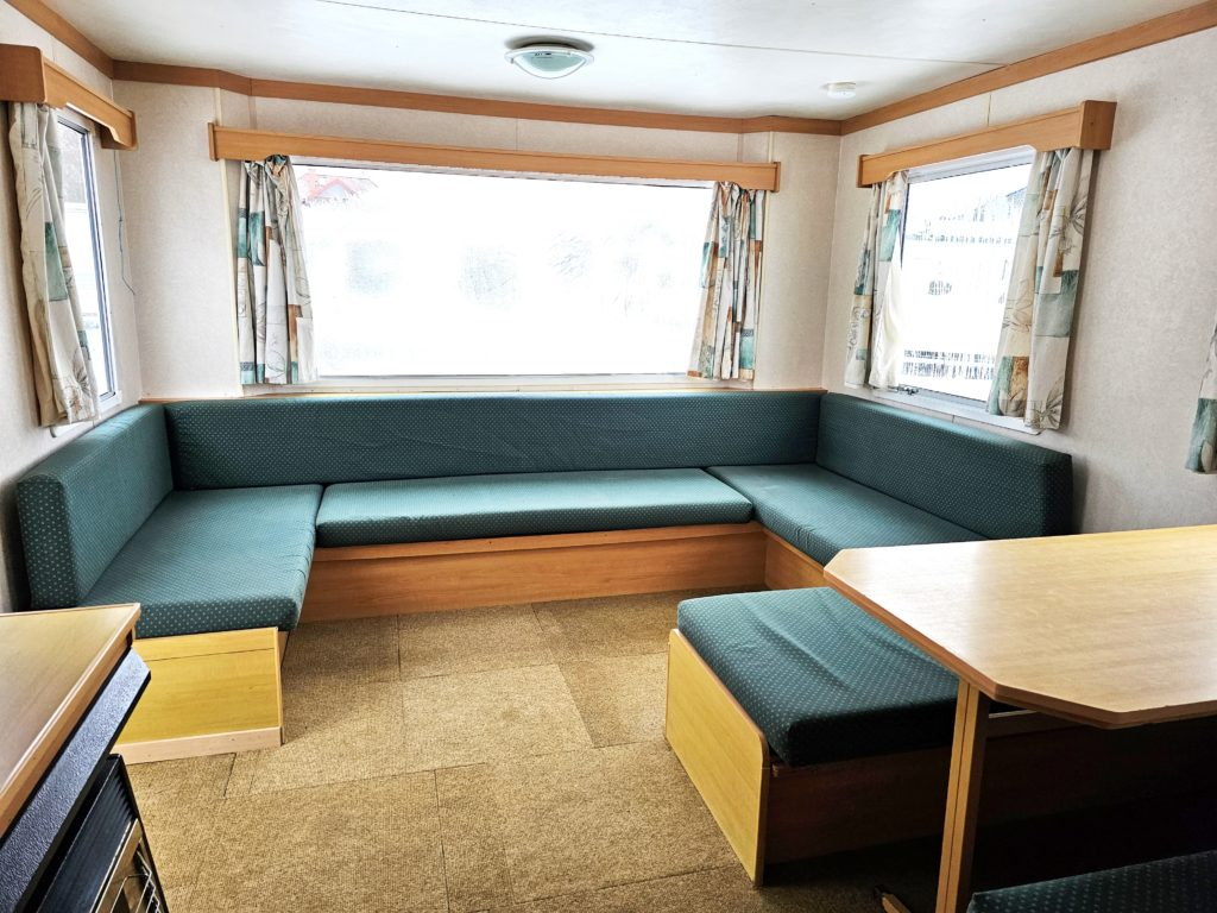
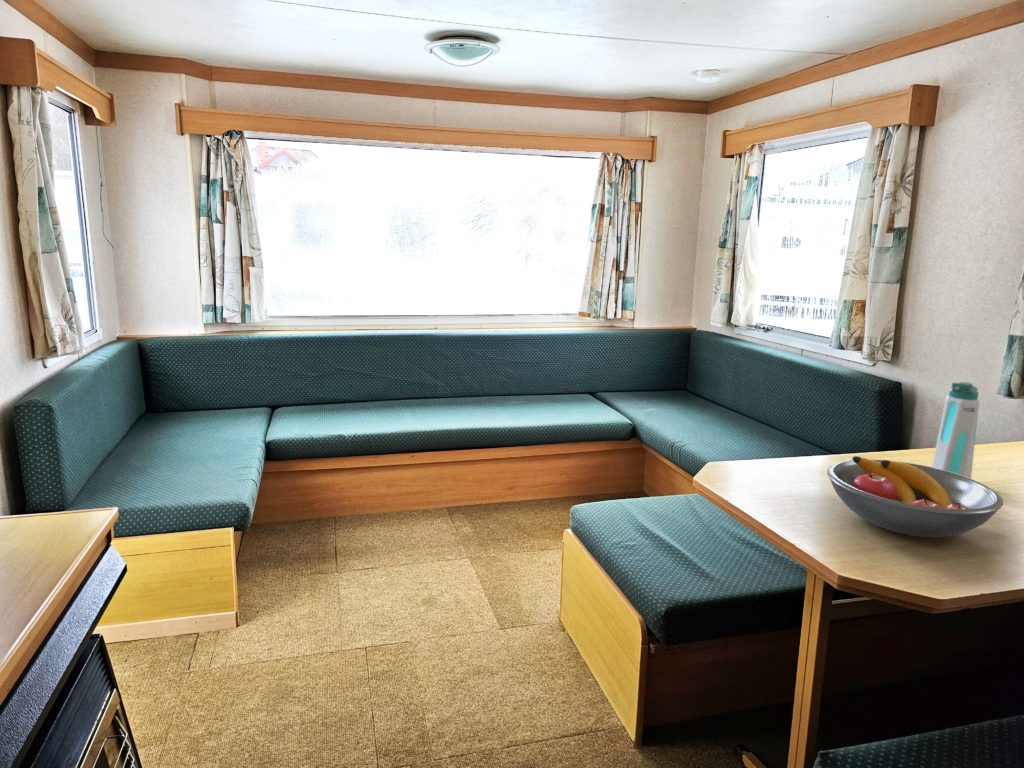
+ fruit bowl [826,455,1004,538]
+ water bottle [931,381,981,479]
